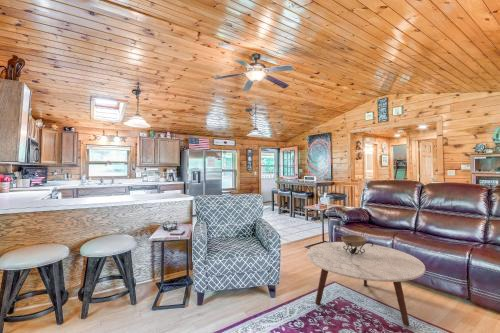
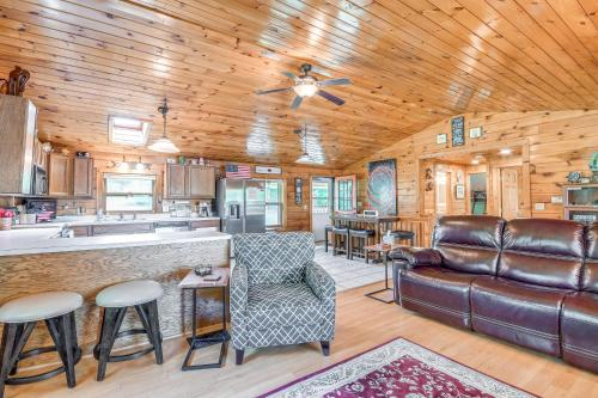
- coffee table [306,241,426,328]
- decorative bowl [335,234,374,255]
